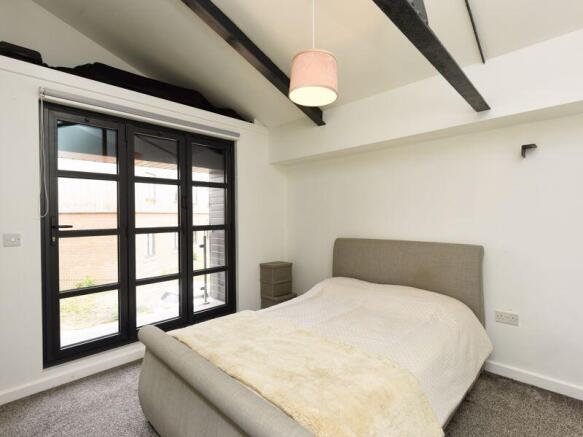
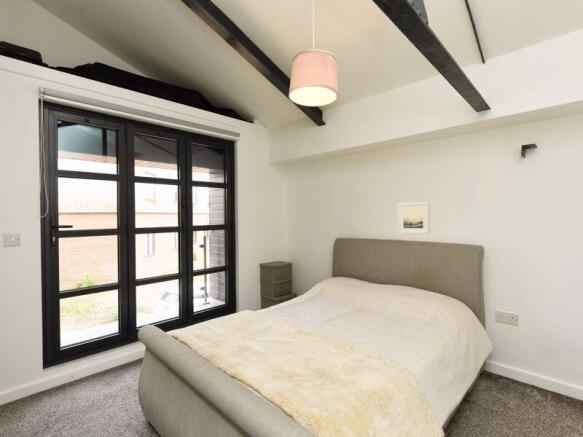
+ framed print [397,201,431,235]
